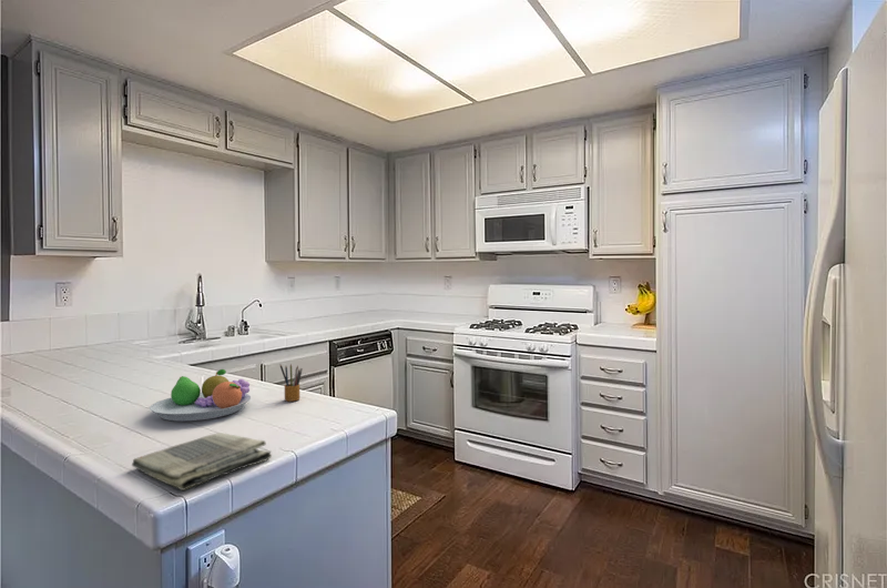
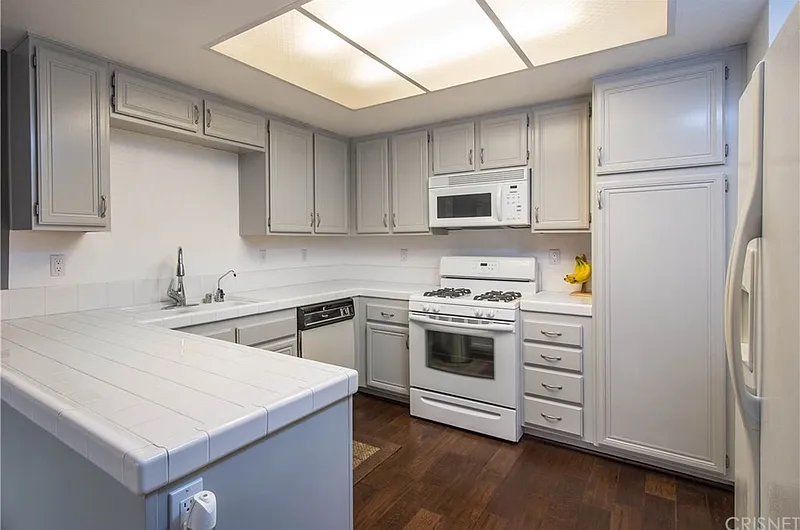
- dish towel [131,432,273,491]
- fruit bowl [149,368,252,422]
- pencil box [279,363,304,403]
